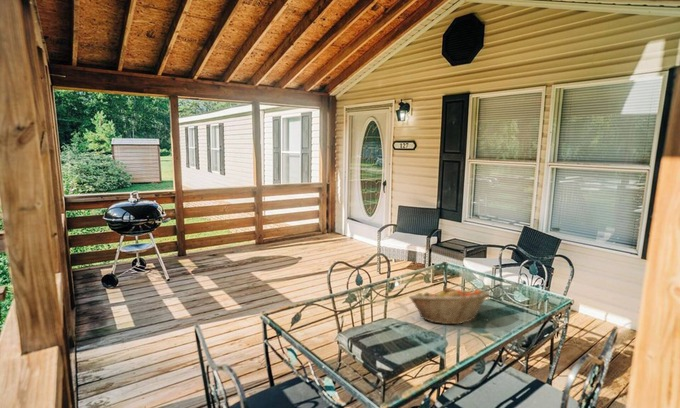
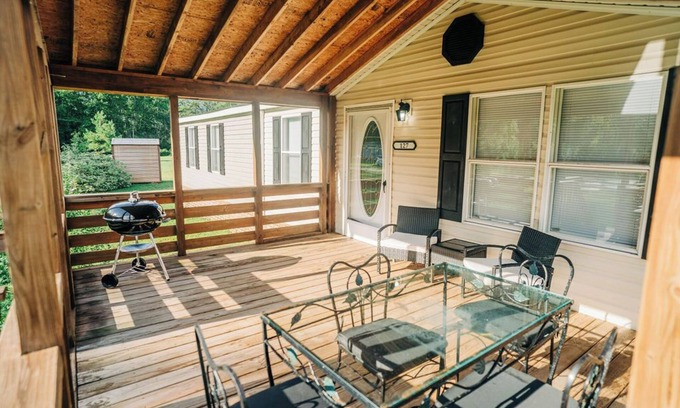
- fruit basket [408,287,490,325]
